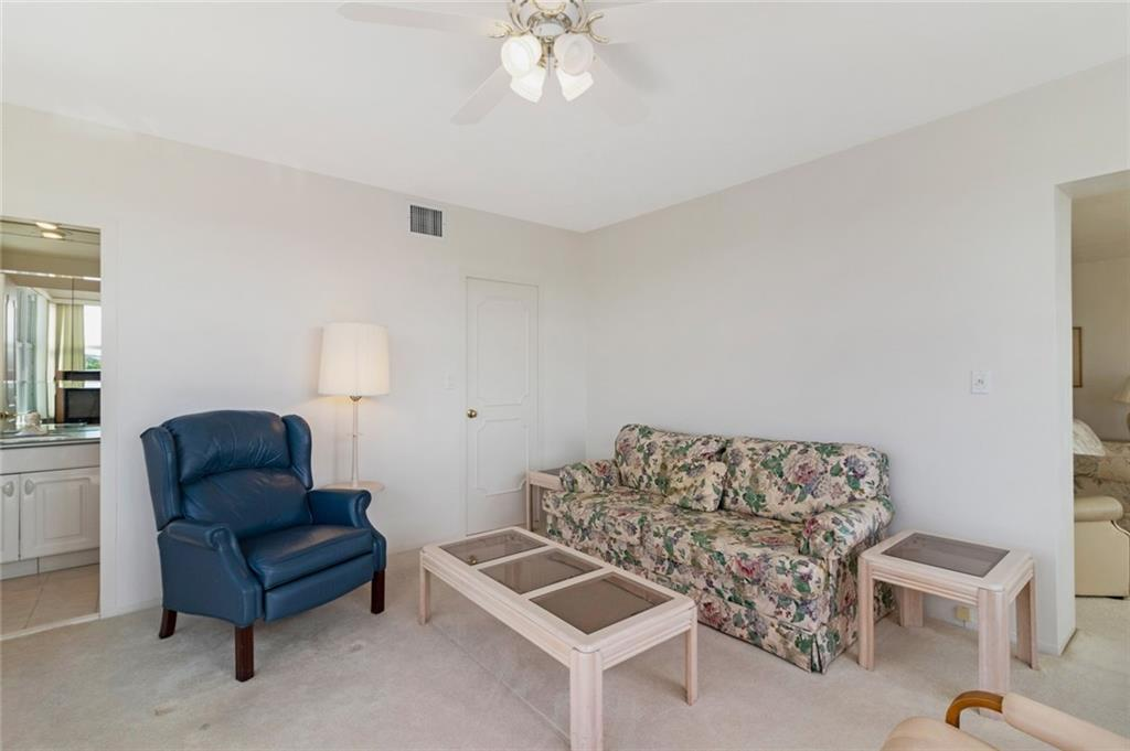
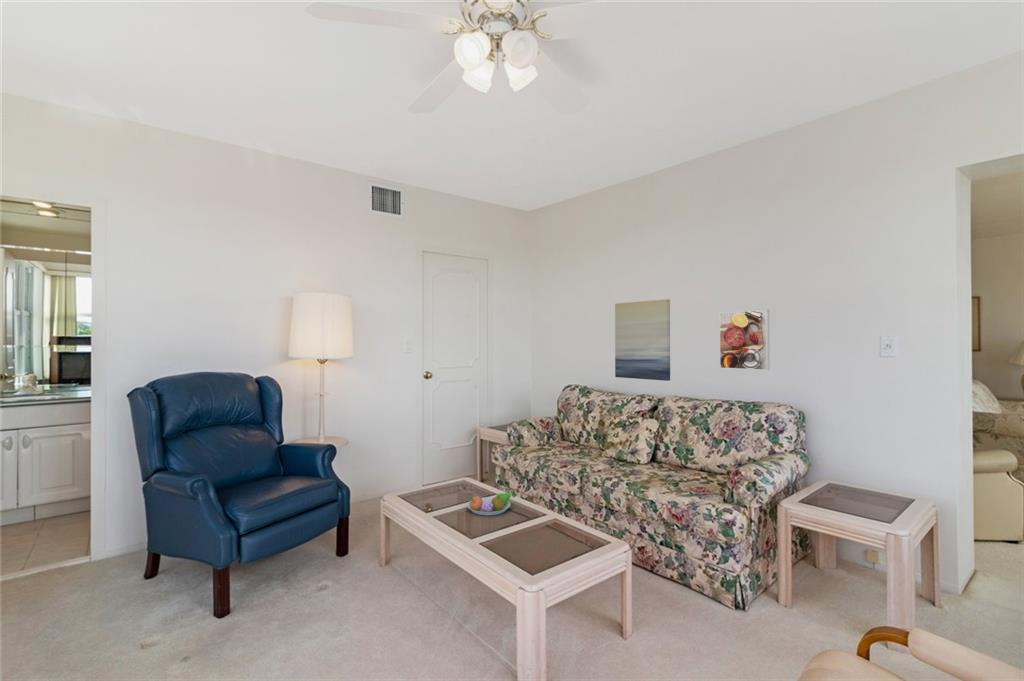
+ wall art [614,298,671,382]
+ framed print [719,309,770,371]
+ fruit bowl [466,492,517,516]
